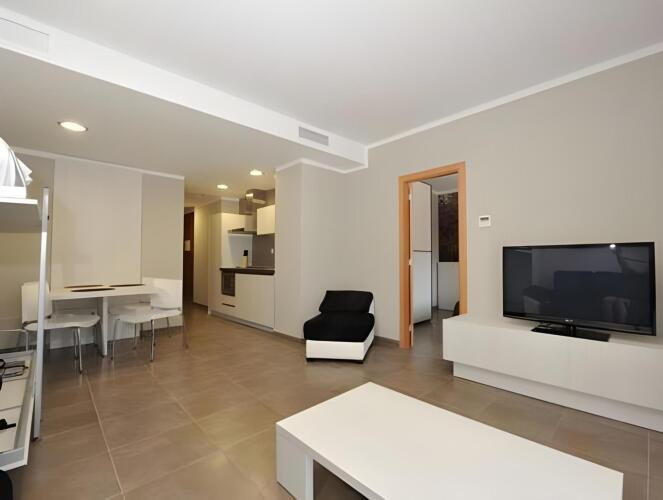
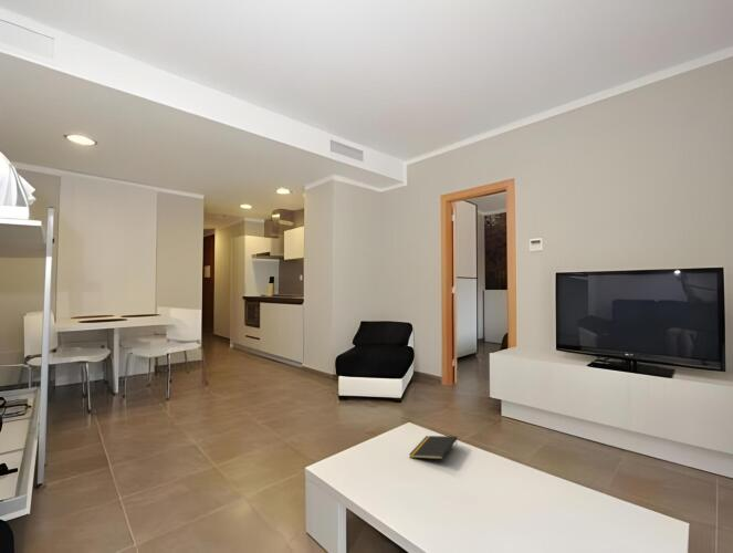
+ notepad [408,435,458,460]
